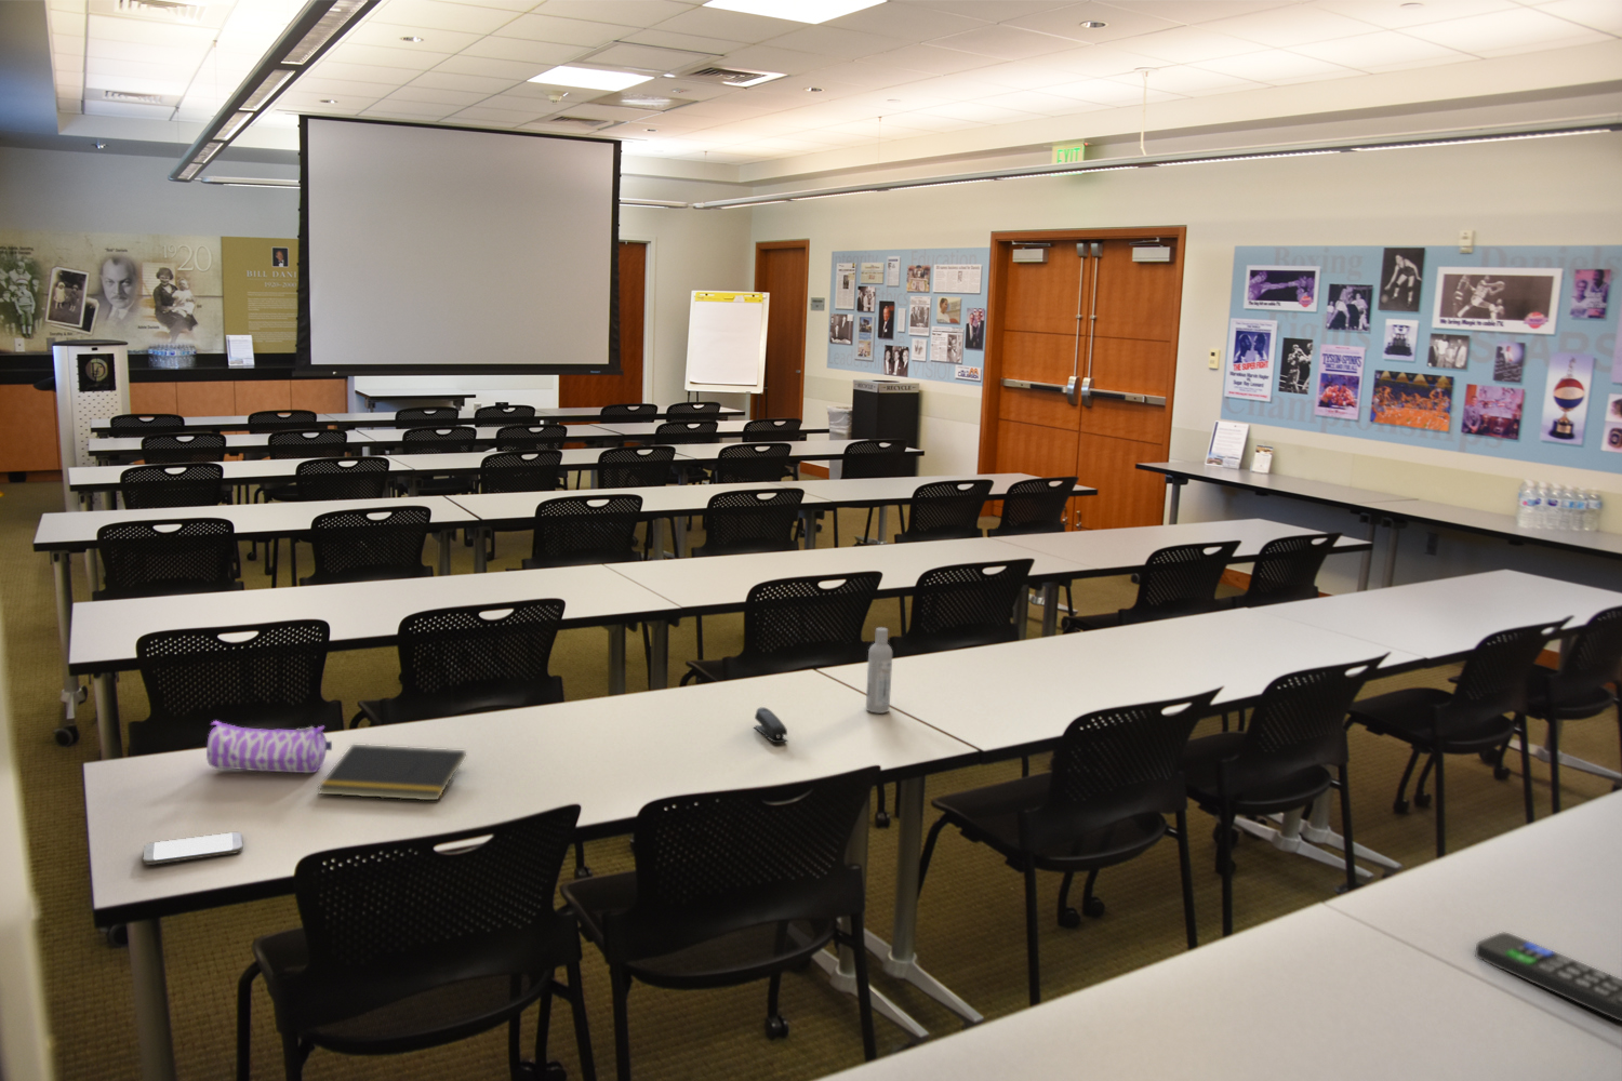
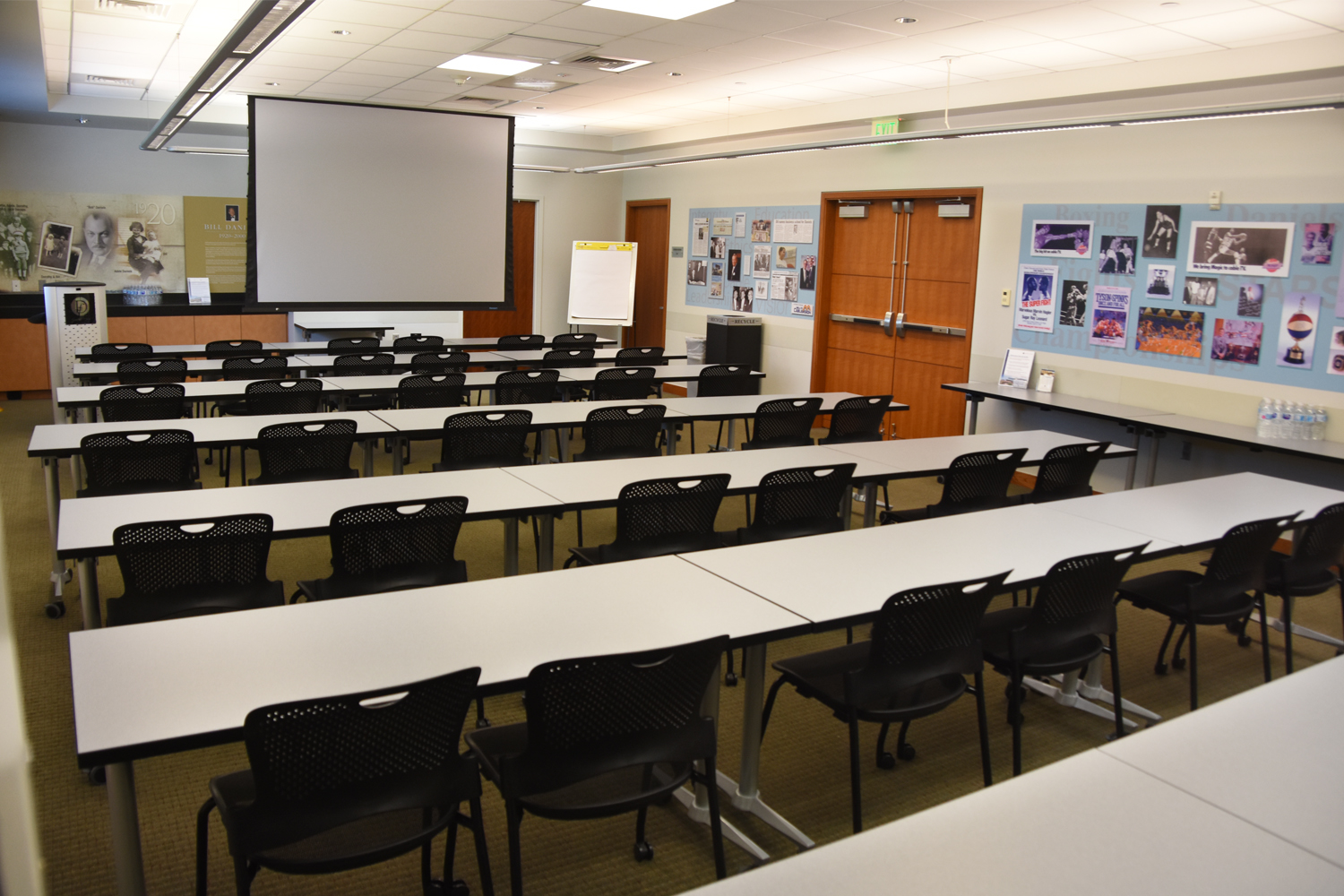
- bottle [865,627,893,714]
- notepad [317,743,467,801]
- stapler [753,706,788,743]
- remote control [1474,931,1622,1023]
- smartphone [141,831,244,866]
- pencil case [205,720,333,775]
